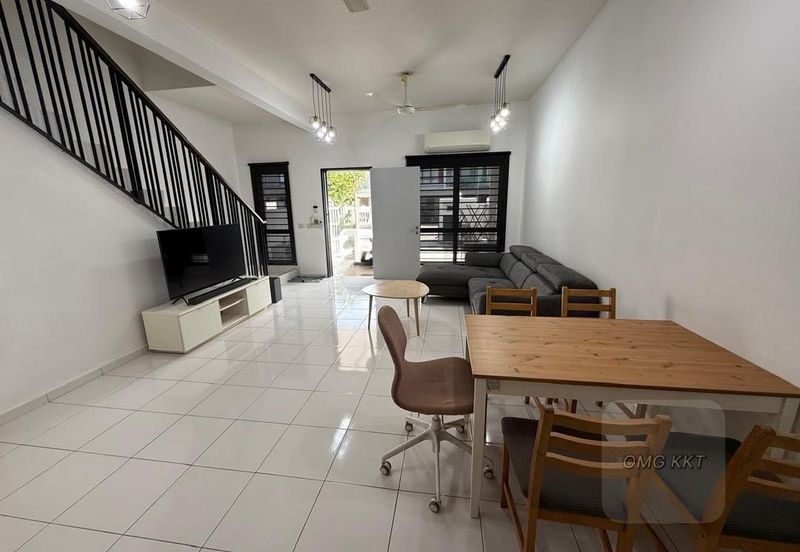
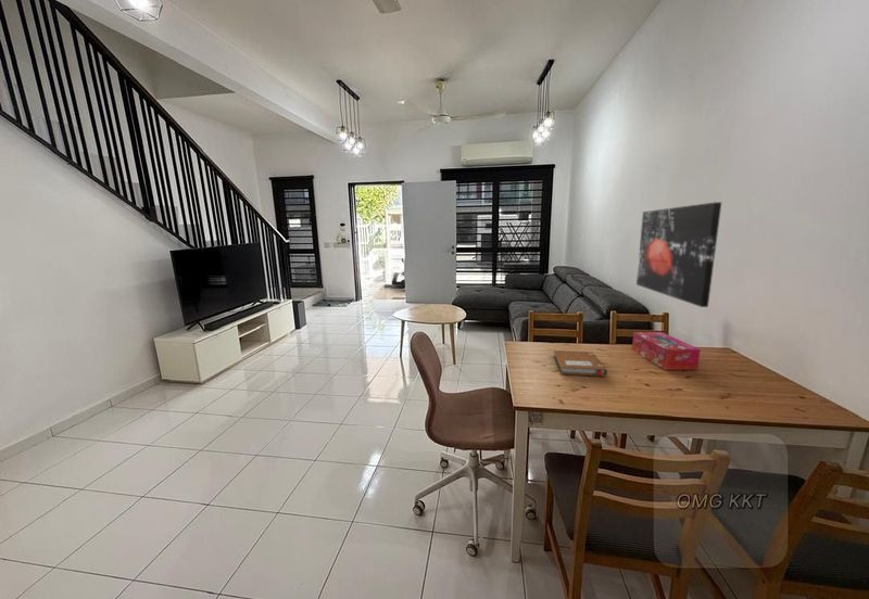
+ tissue box [631,331,702,371]
+ notebook [552,349,608,377]
+ wall art [635,201,722,308]
